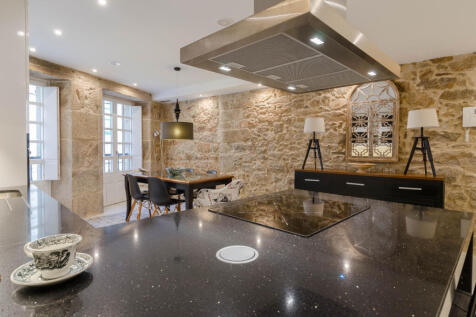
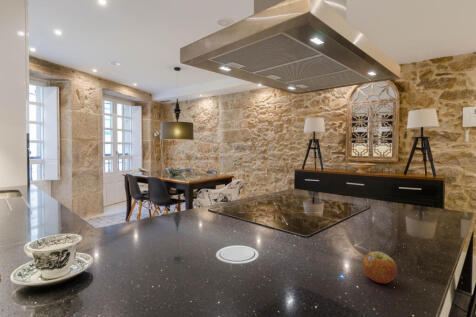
+ apple [362,250,398,284]
